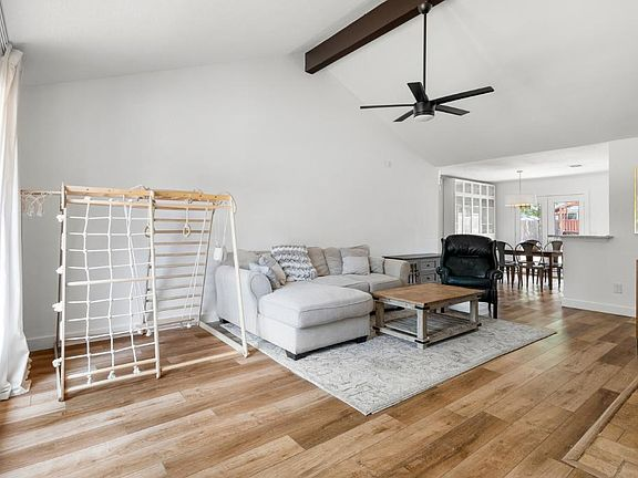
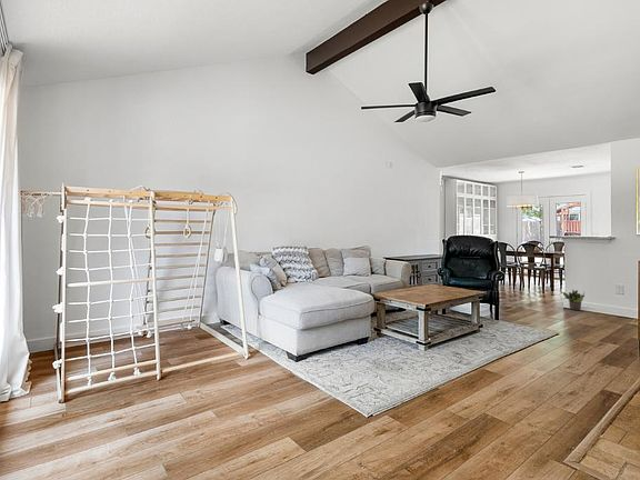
+ potted plant [561,289,586,311]
